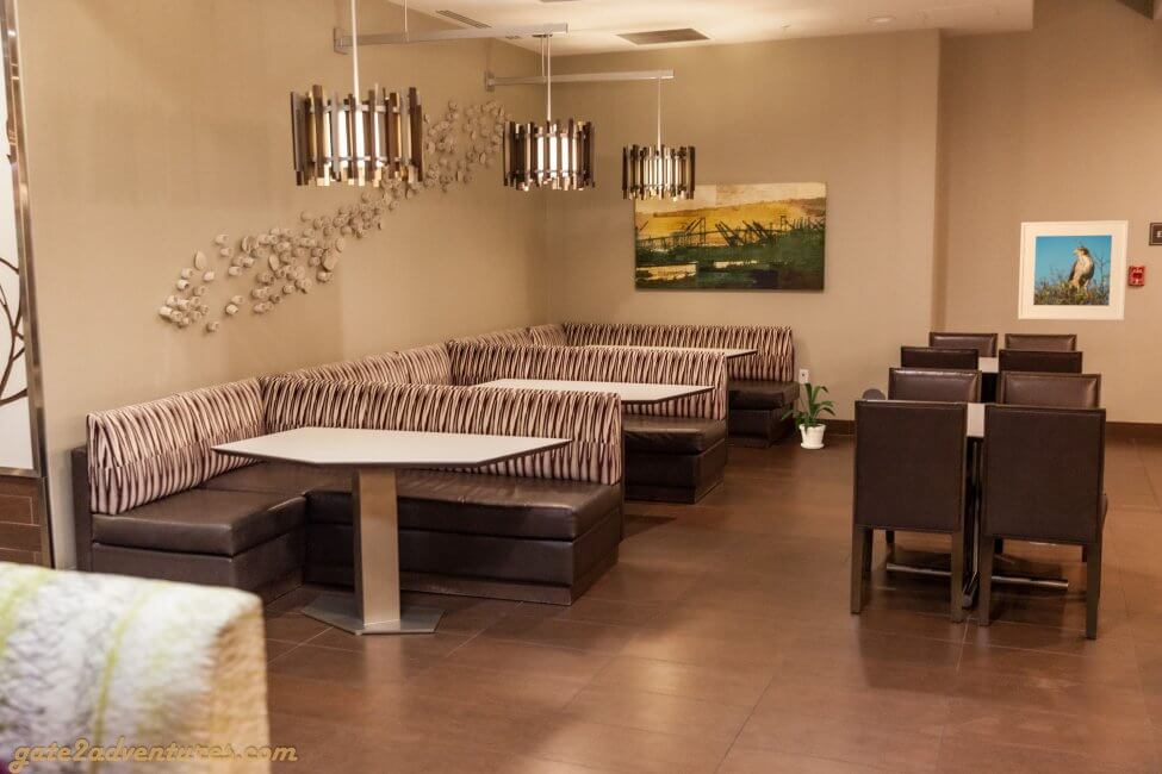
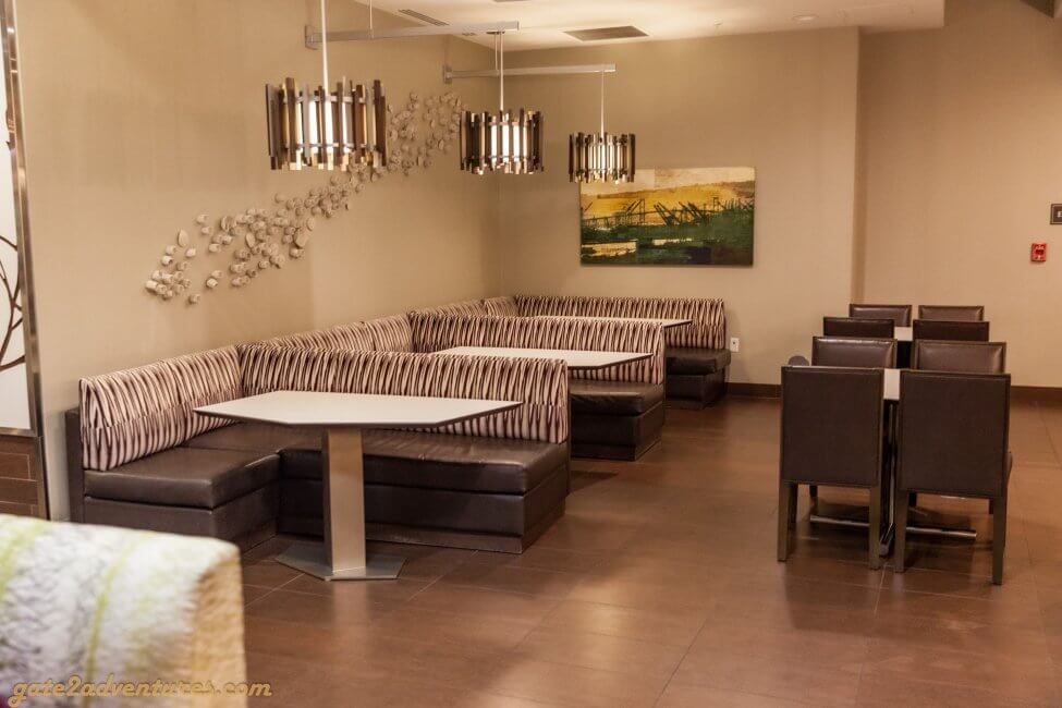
- house plant [779,382,839,450]
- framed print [1017,219,1130,322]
